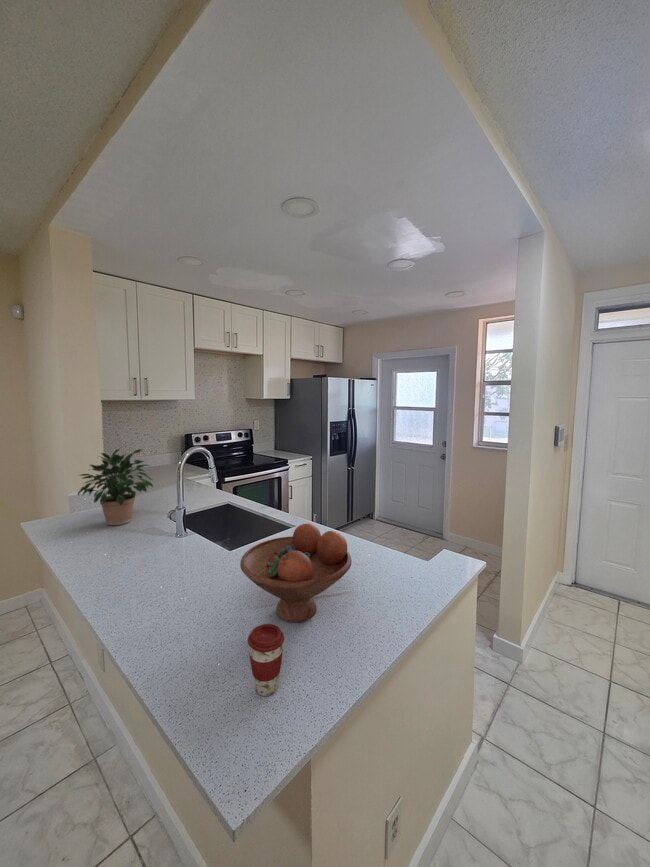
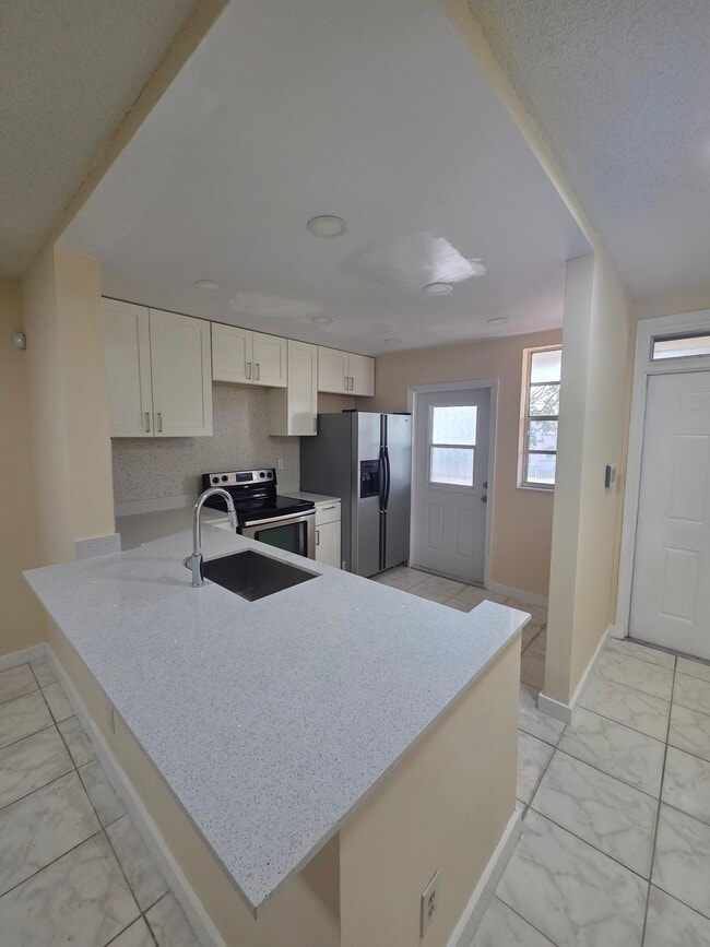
- potted plant [77,448,154,526]
- coffee cup [247,623,285,697]
- fruit bowl [239,523,353,624]
